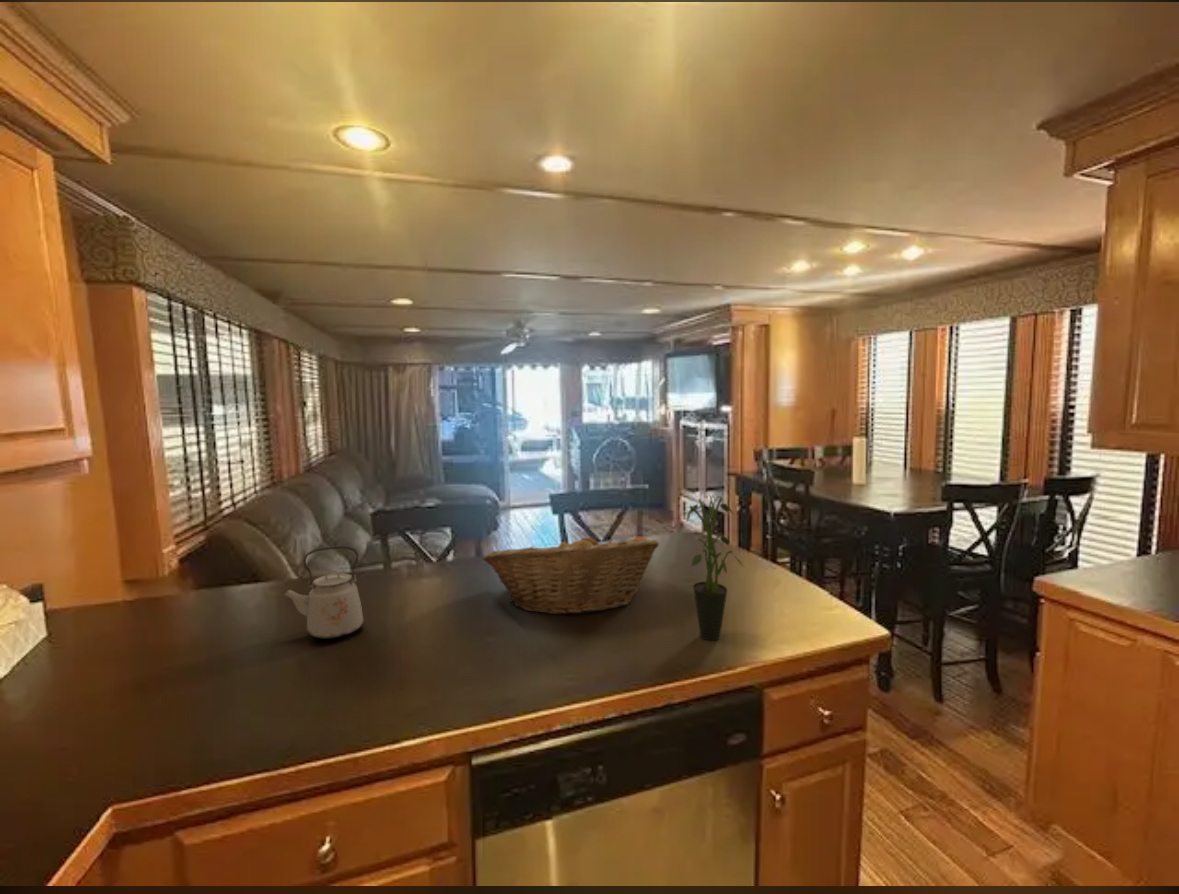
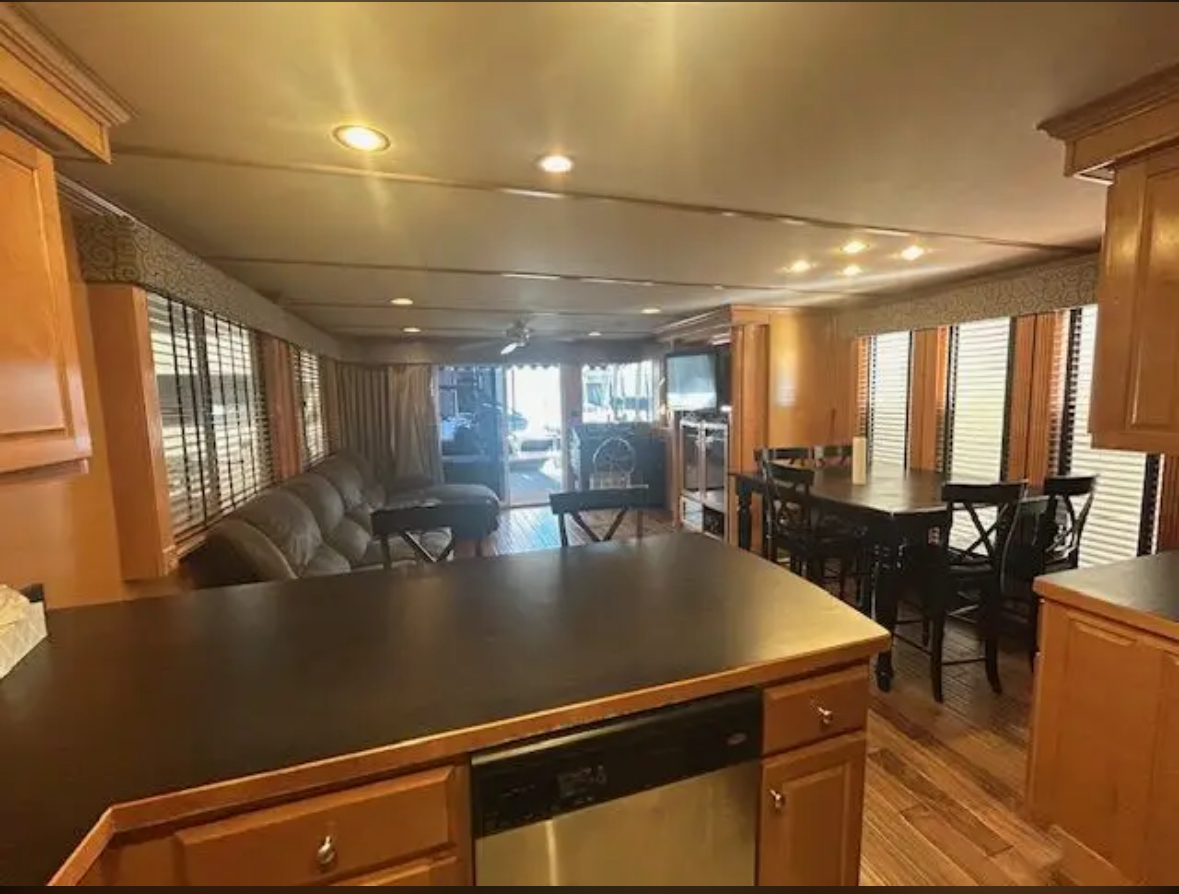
- kettle [281,545,364,640]
- potted plant [685,492,745,641]
- fruit basket [482,532,660,616]
